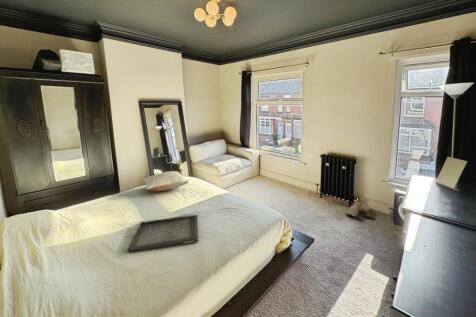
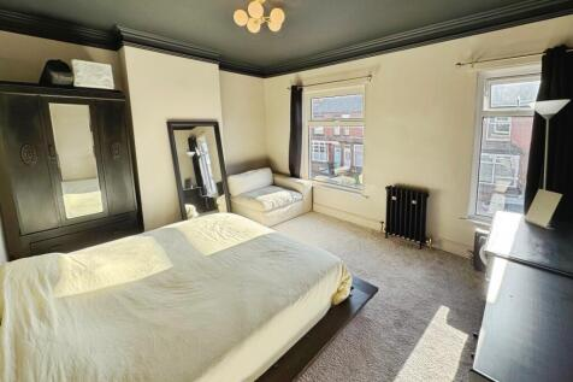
- serving tray [127,214,199,252]
- pillow [141,170,190,192]
- boots [346,199,379,219]
